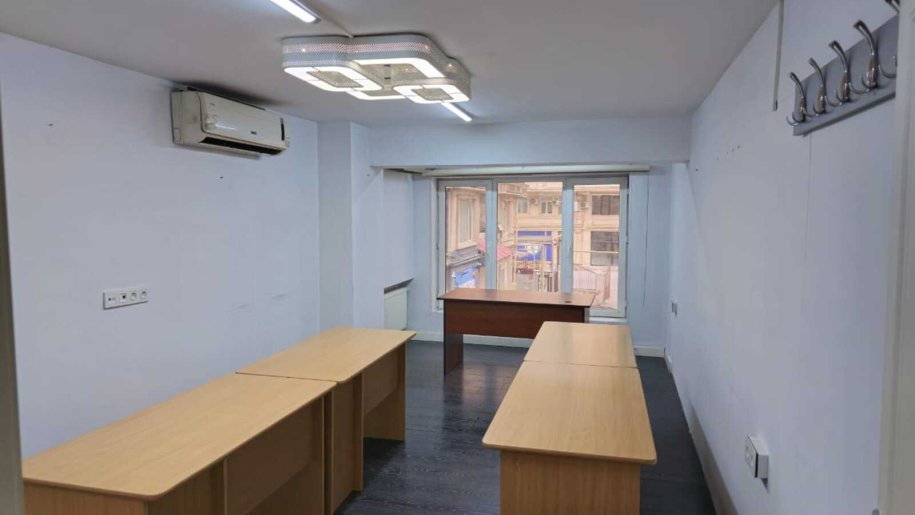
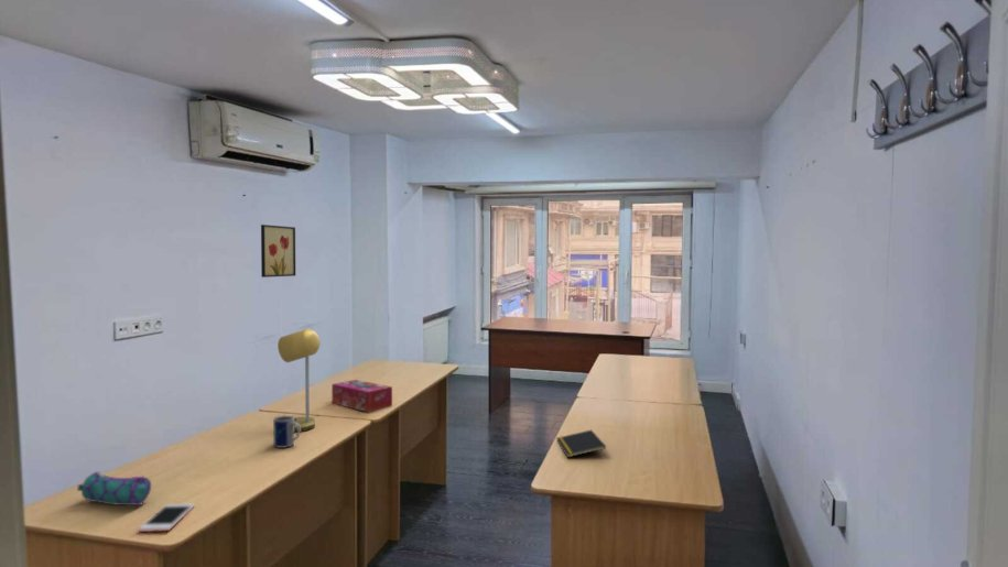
+ mug [272,415,302,449]
+ desk lamp [277,327,321,433]
+ tissue box [330,379,393,413]
+ wall art [260,223,296,279]
+ pencil case [76,470,152,506]
+ notepad [555,429,607,458]
+ cell phone [138,503,196,533]
